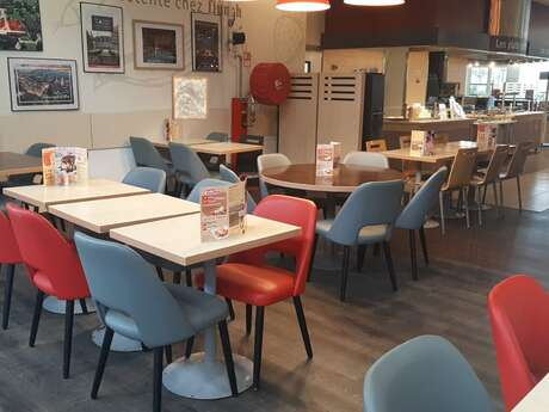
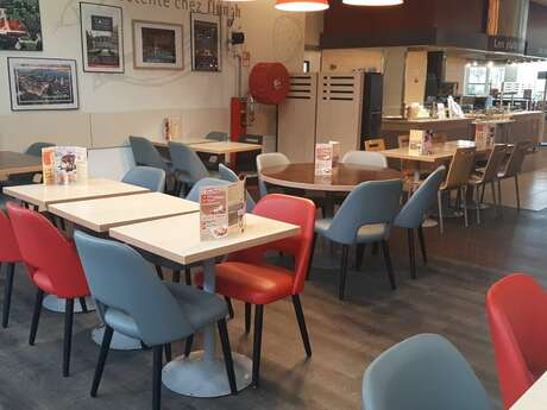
- wall art [171,74,209,122]
